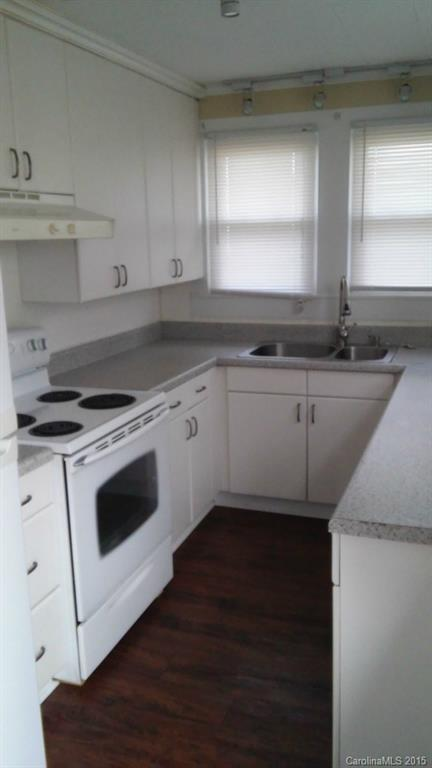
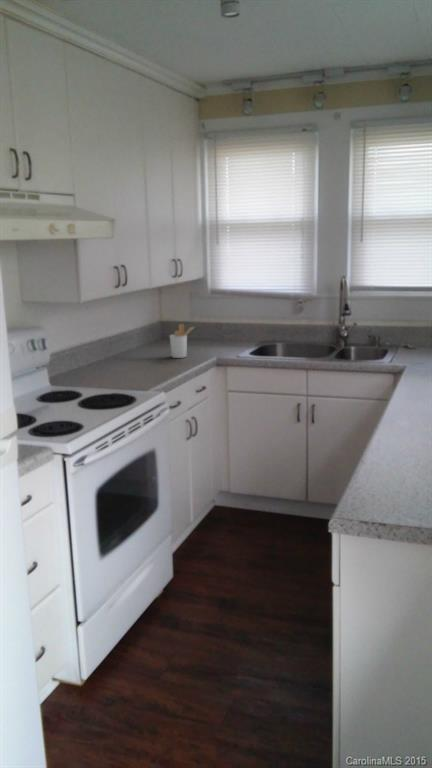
+ utensil holder [169,323,197,359]
